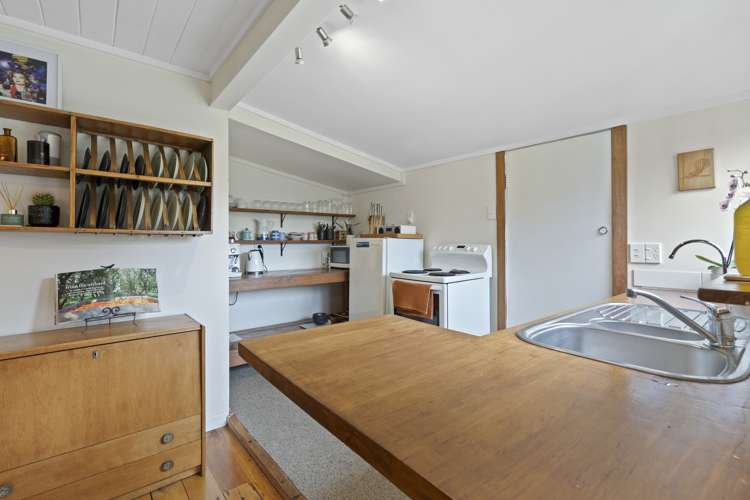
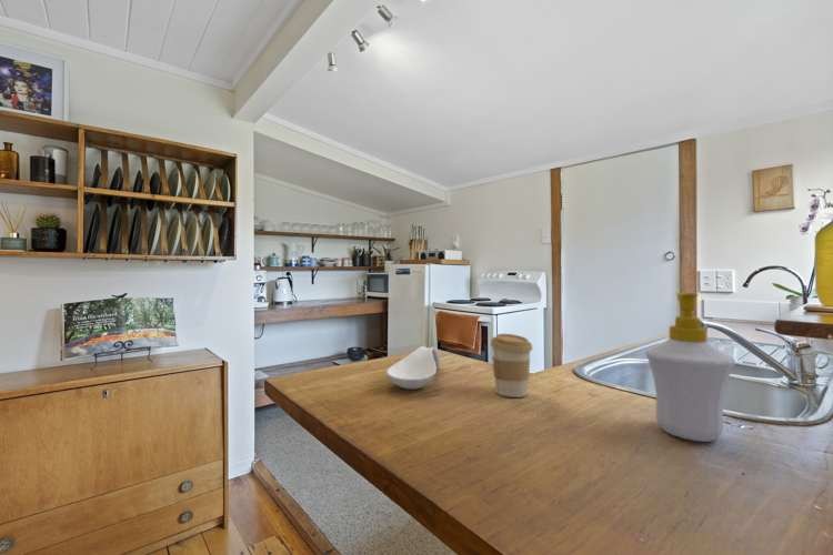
+ spoon rest [385,345,442,391]
+ soap bottle [644,292,736,443]
+ coffee cup [490,333,533,398]
